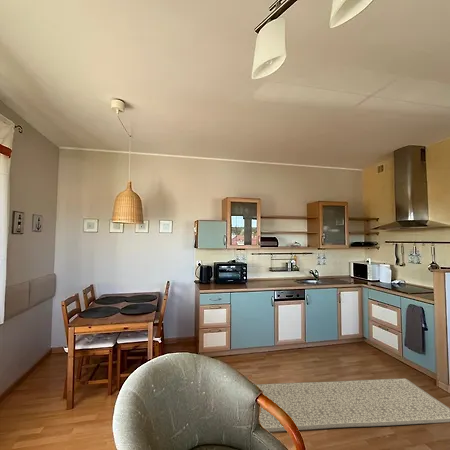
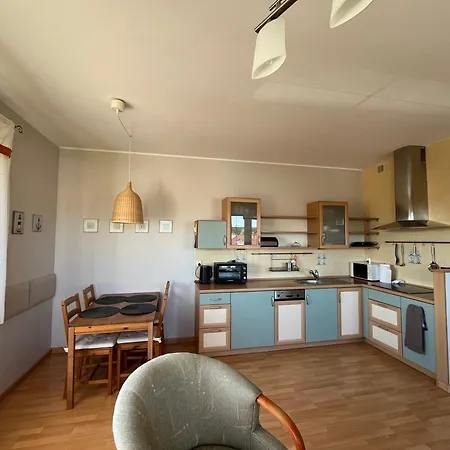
- rug [255,377,450,433]
